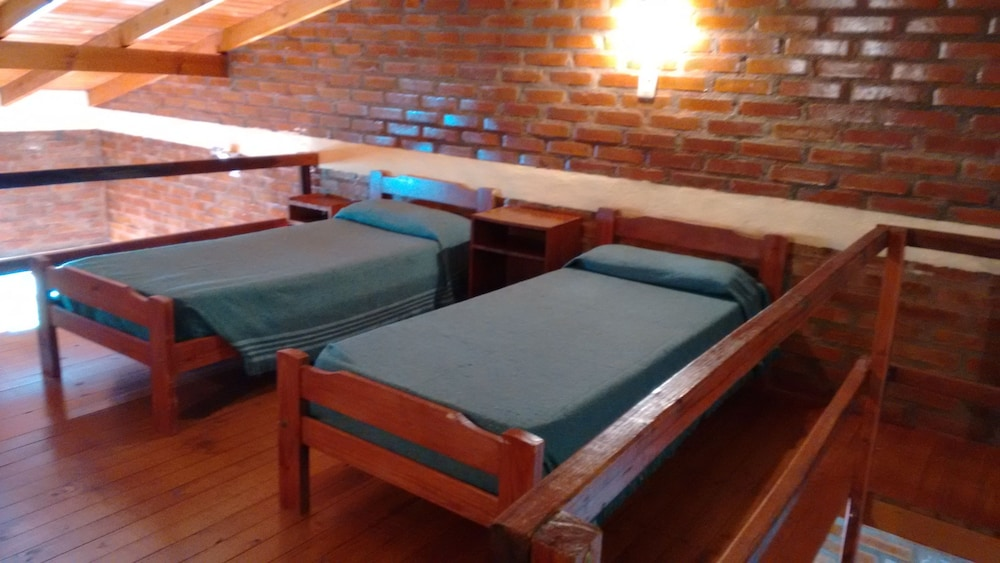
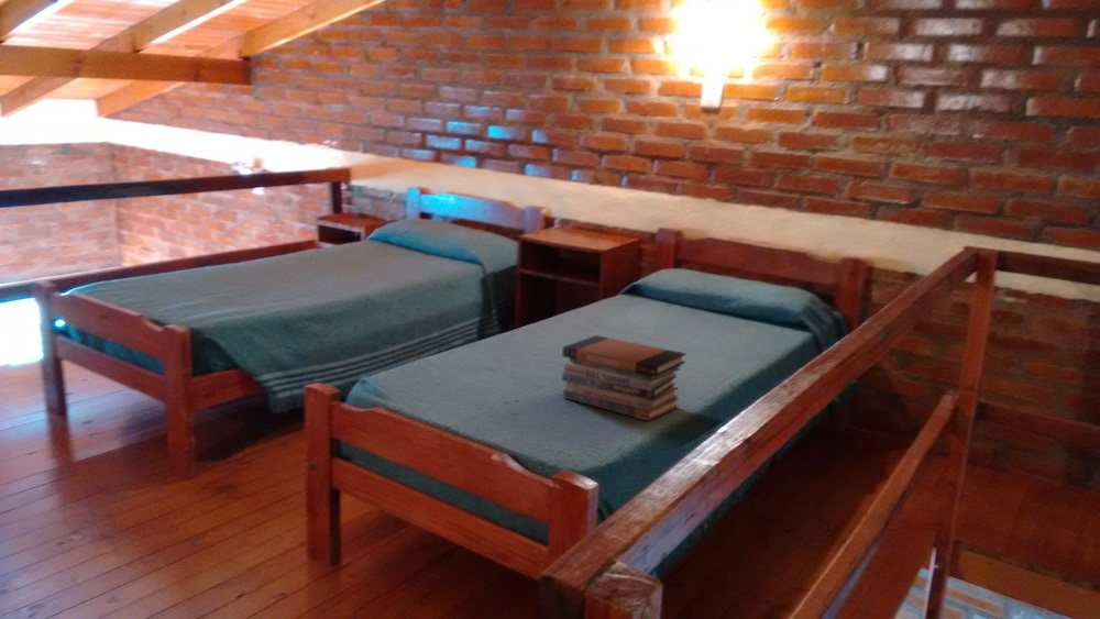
+ book stack [561,334,688,422]
